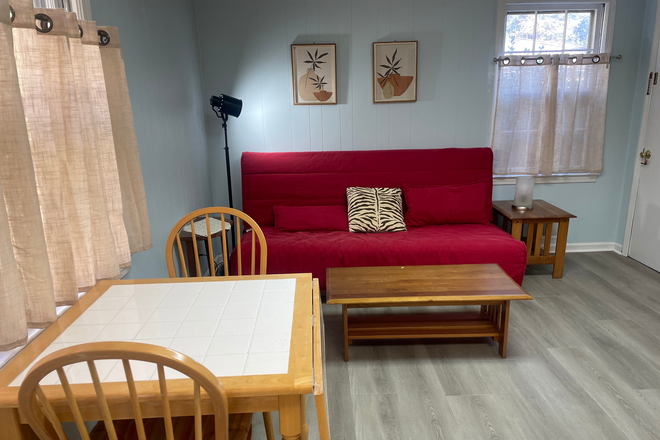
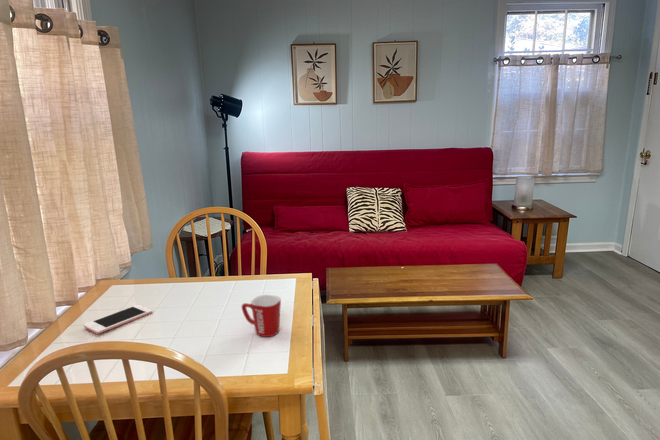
+ cell phone [83,304,153,335]
+ mug [241,294,282,338]
